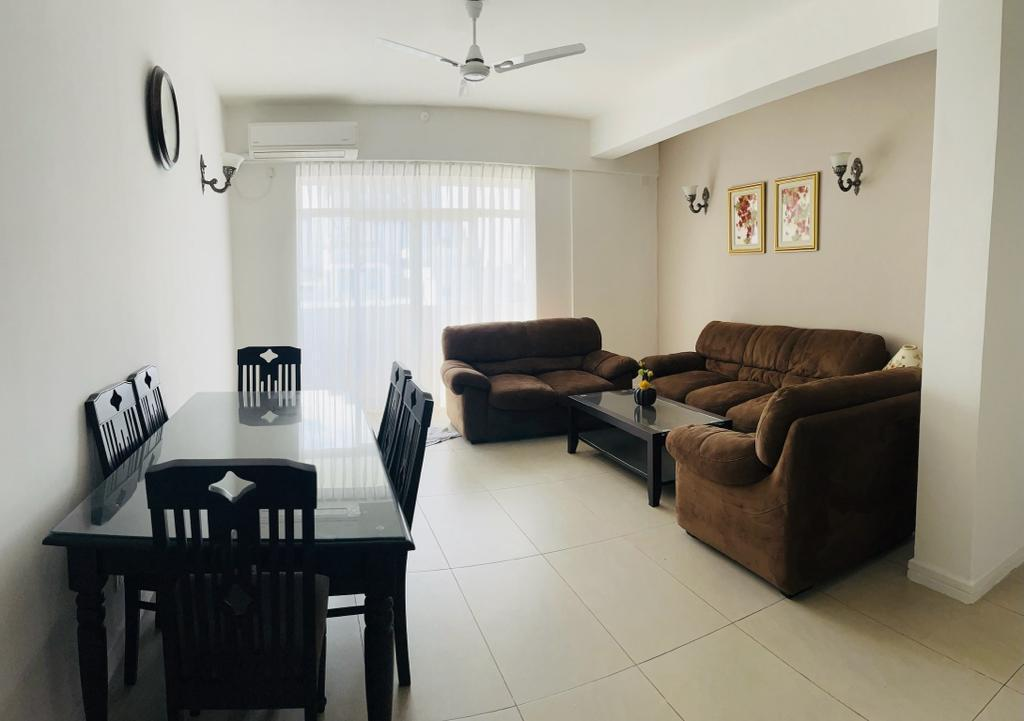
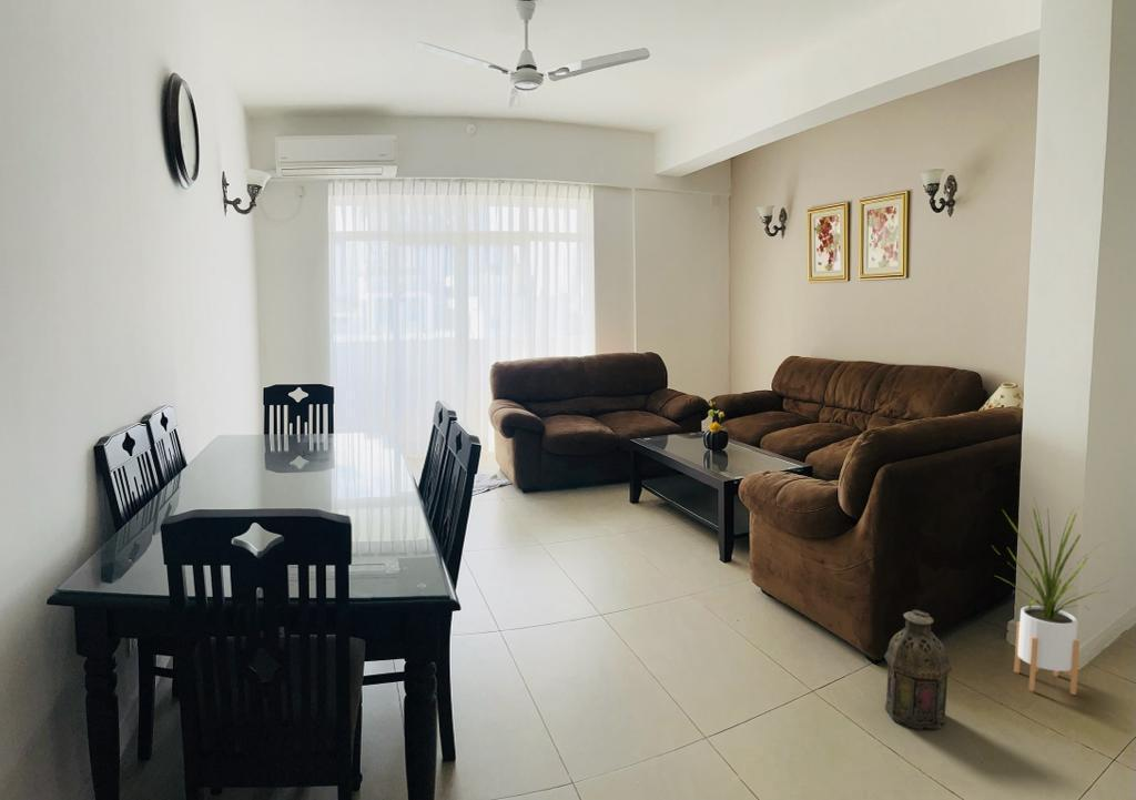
+ house plant [992,497,1117,696]
+ lantern [884,609,953,731]
